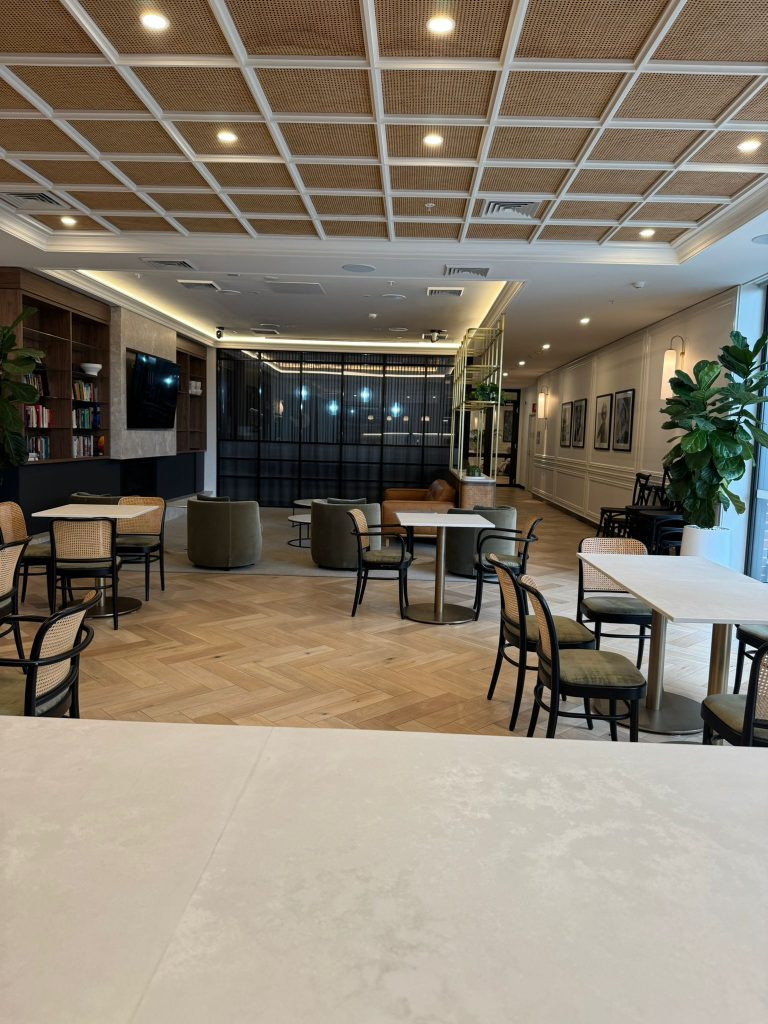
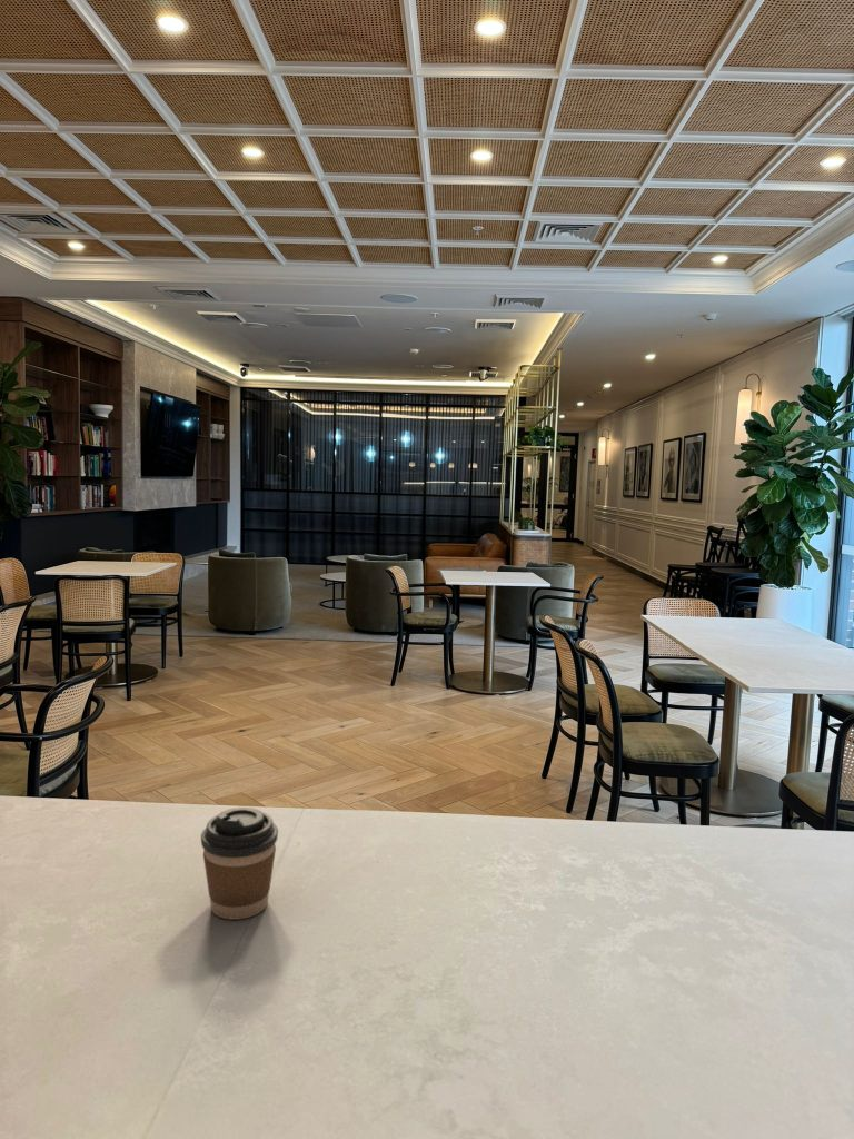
+ coffee cup [200,806,279,921]
